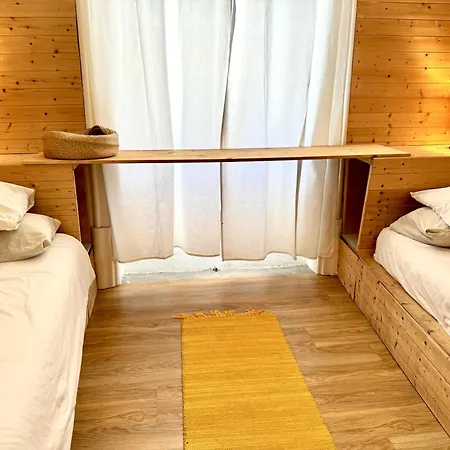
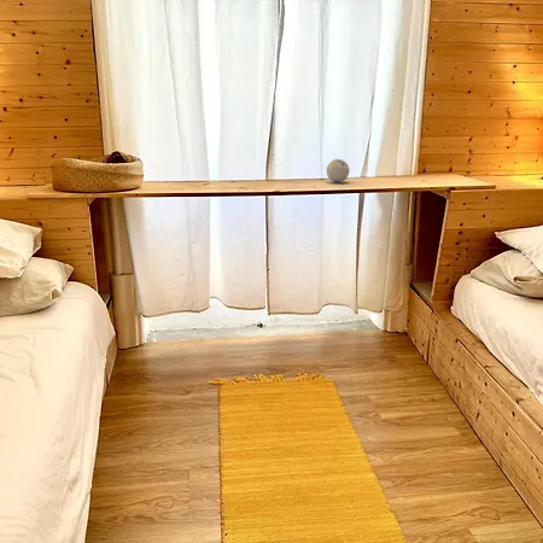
+ decorative ball [326,158,351,183]
